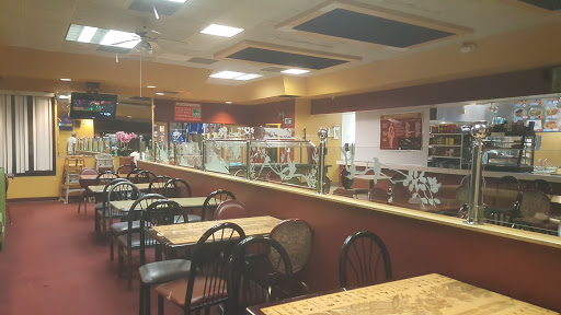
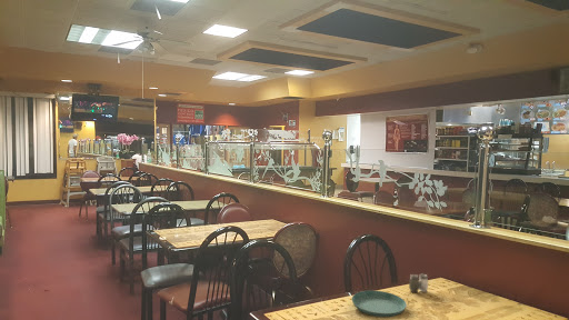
+ salt and pepper shaker [408,273,429,293]
+ saucer [351,290,408,319]
